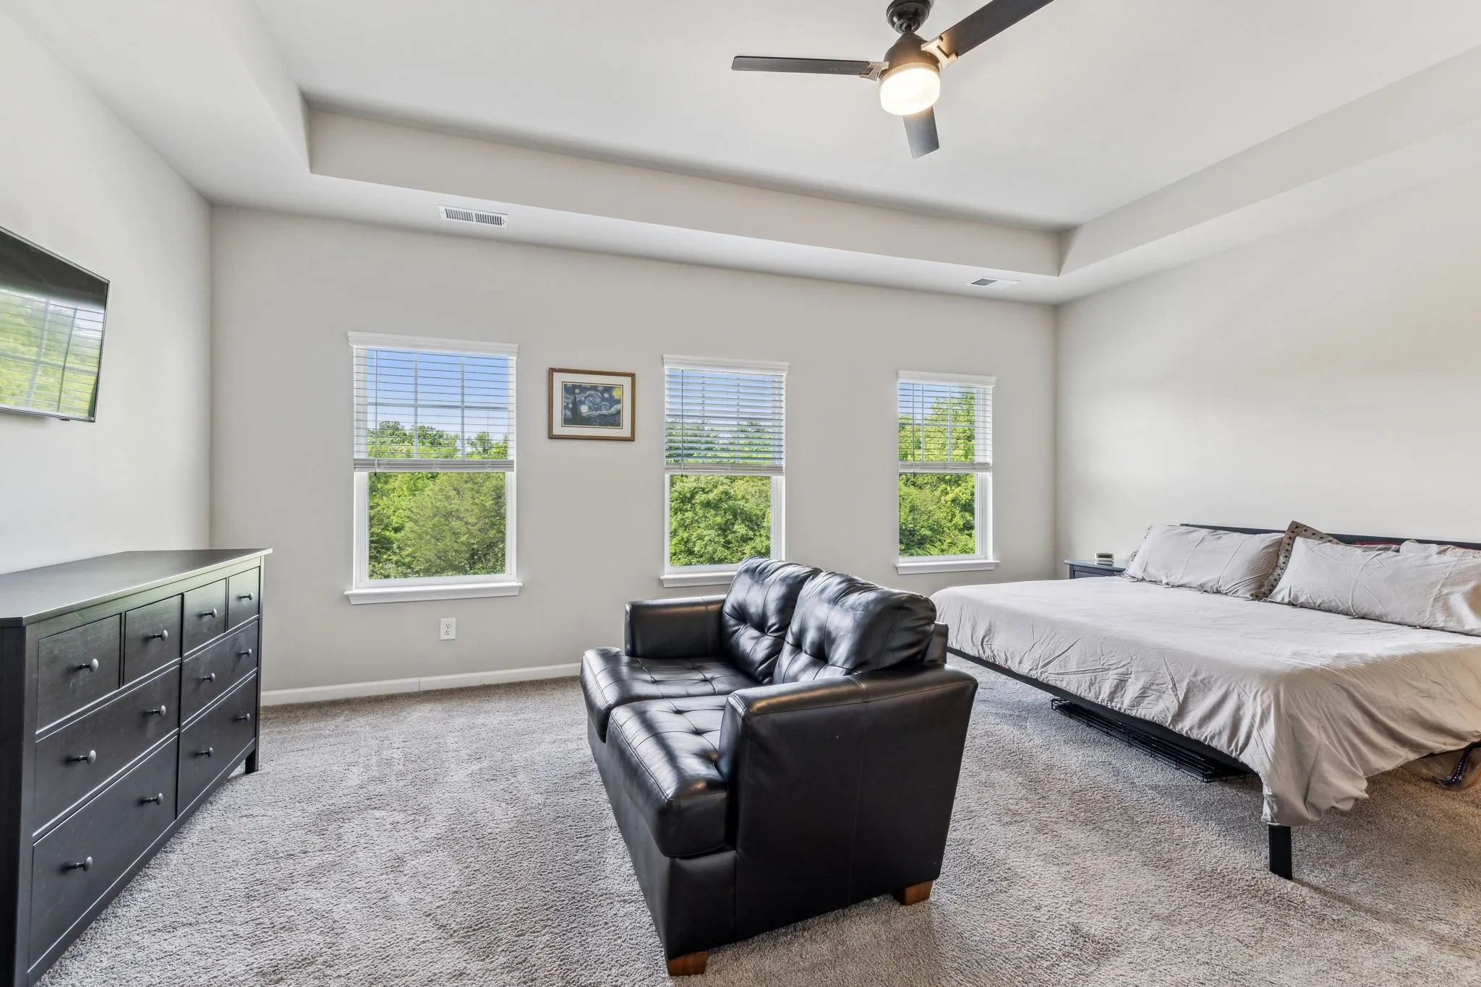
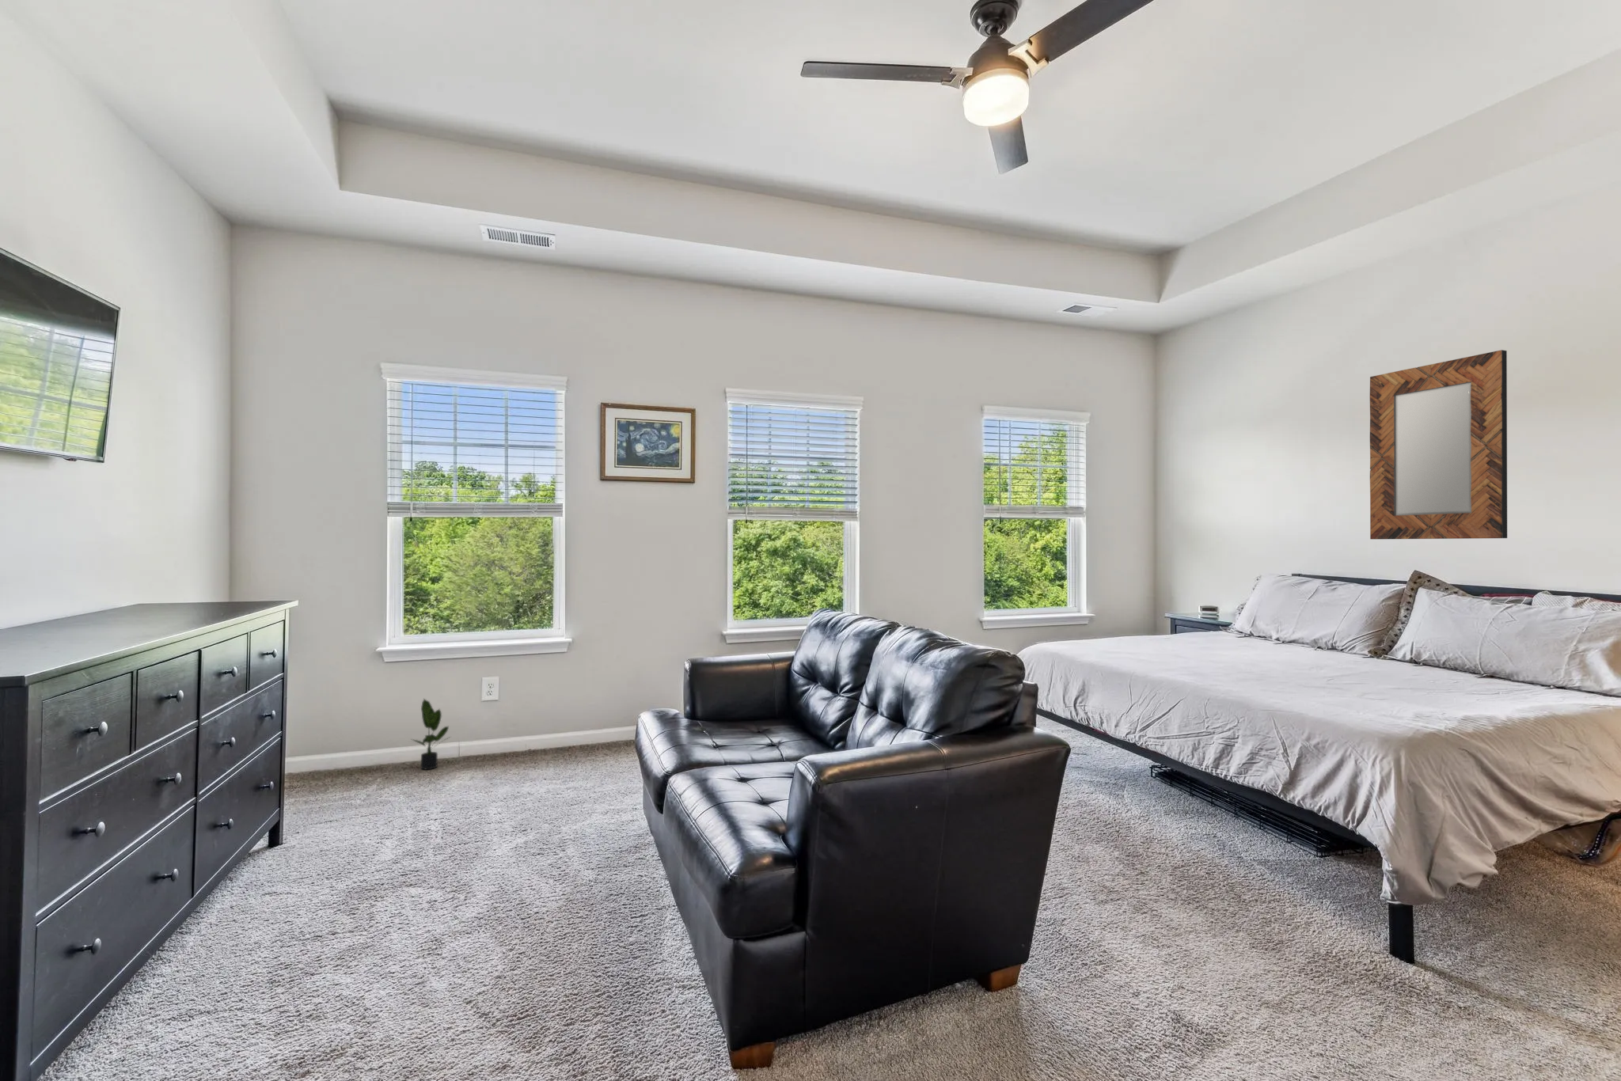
+ potted plant [411,699,451,770]
+ home mirror [1369,349,1508,539]
